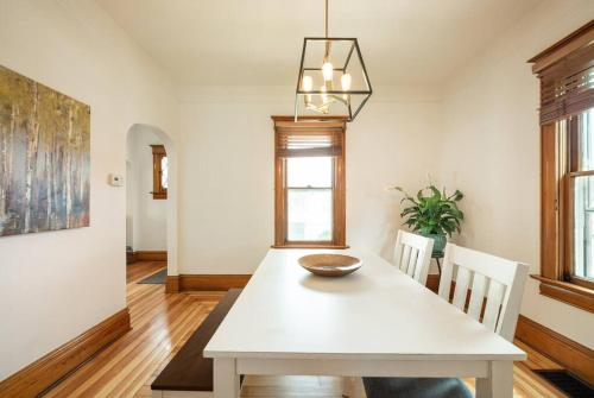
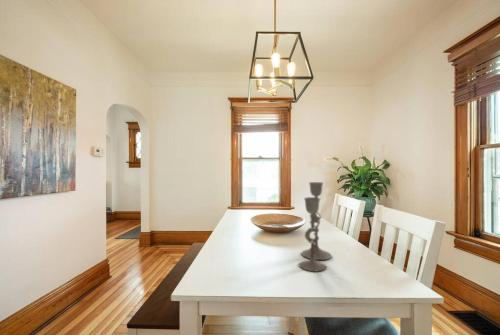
+ candlestick [298,181,333,272]
